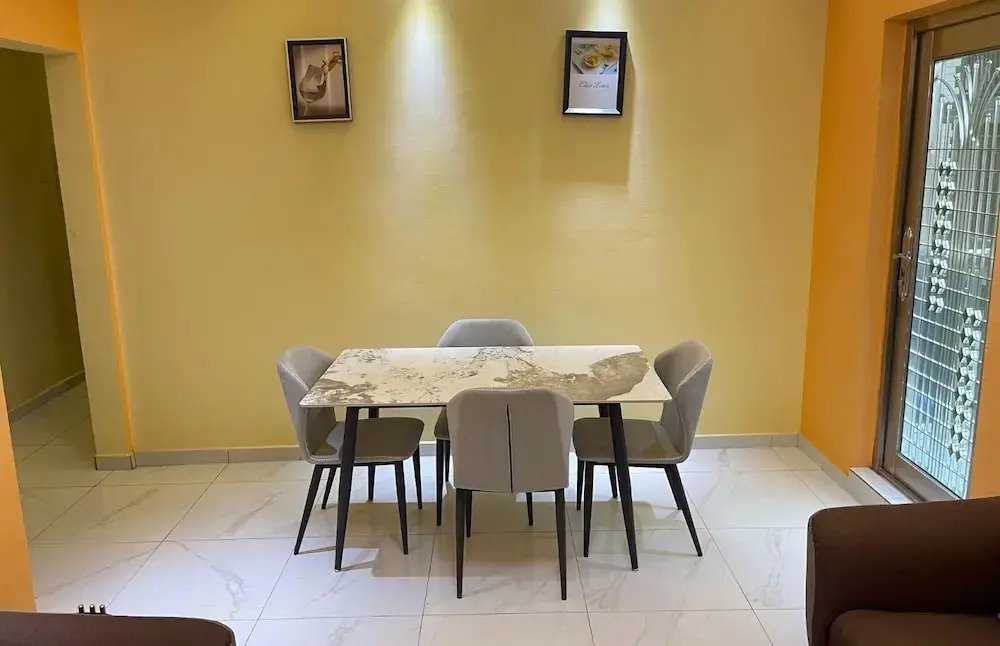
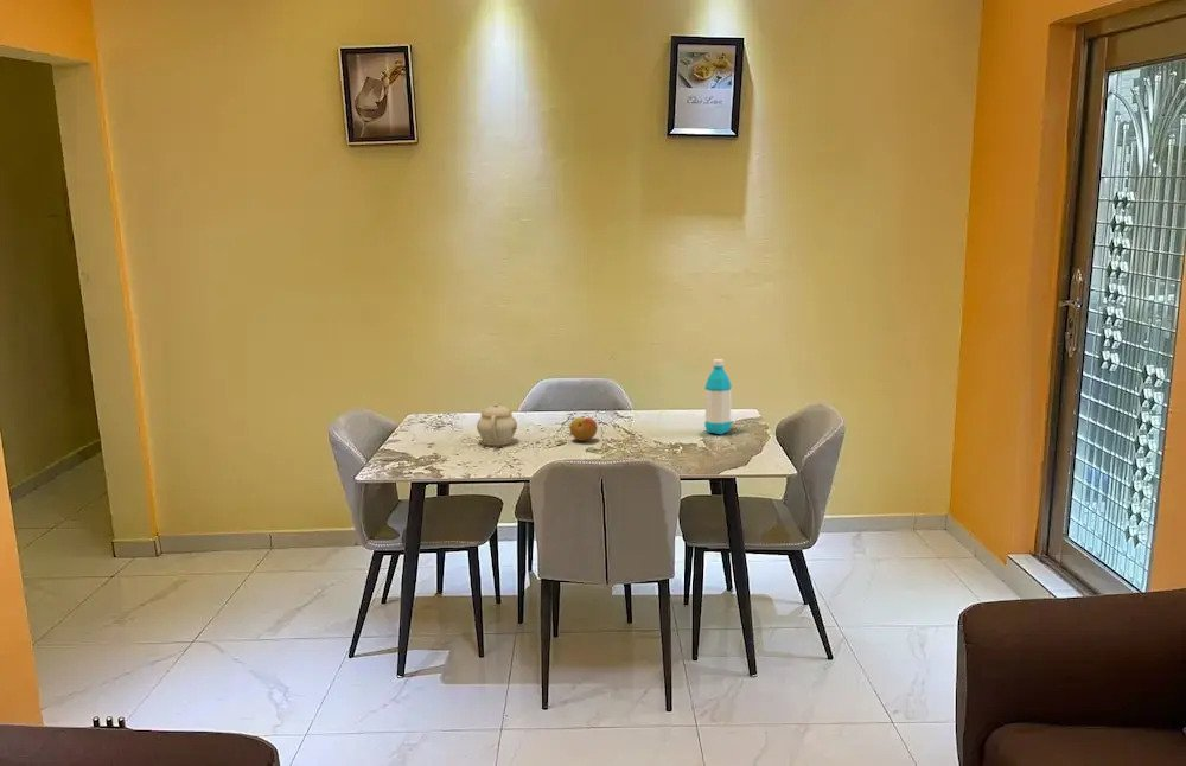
+ fruit [568,416,599,442]
+ water bottle [703,358,733,435]
+ teapot [476,401,518,447]
